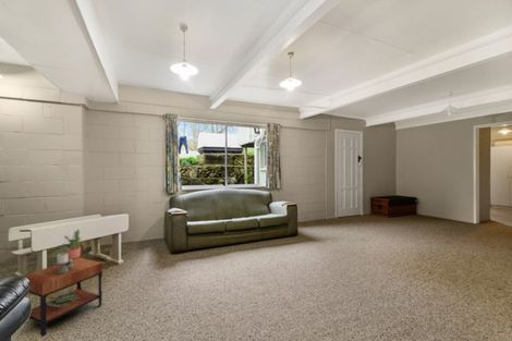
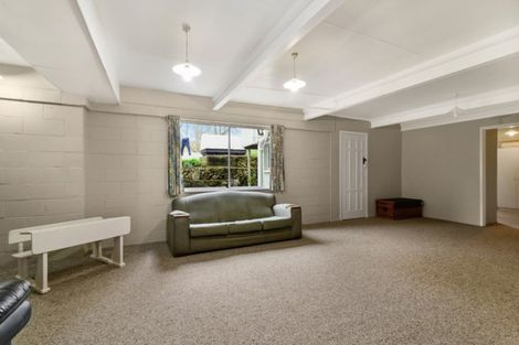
- potted plant [56,229,82,259]
- side table [21,252,103,338]
